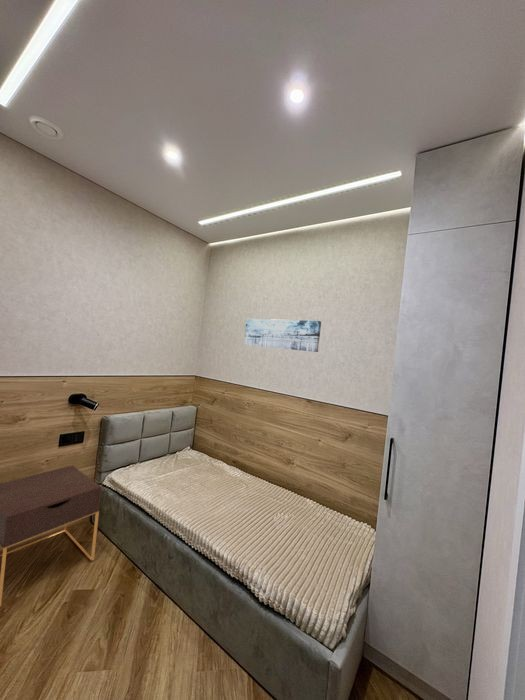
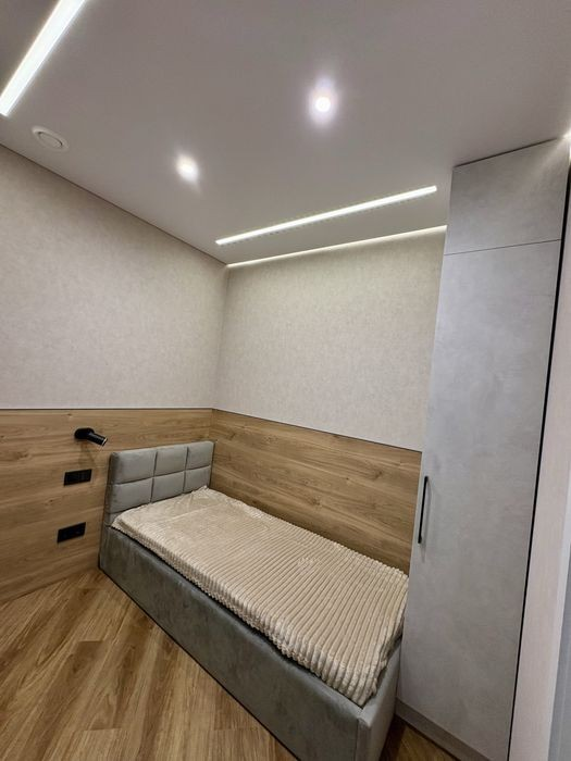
- nightstand [0,464,102,607]
- wall art [243,318,322,353]
